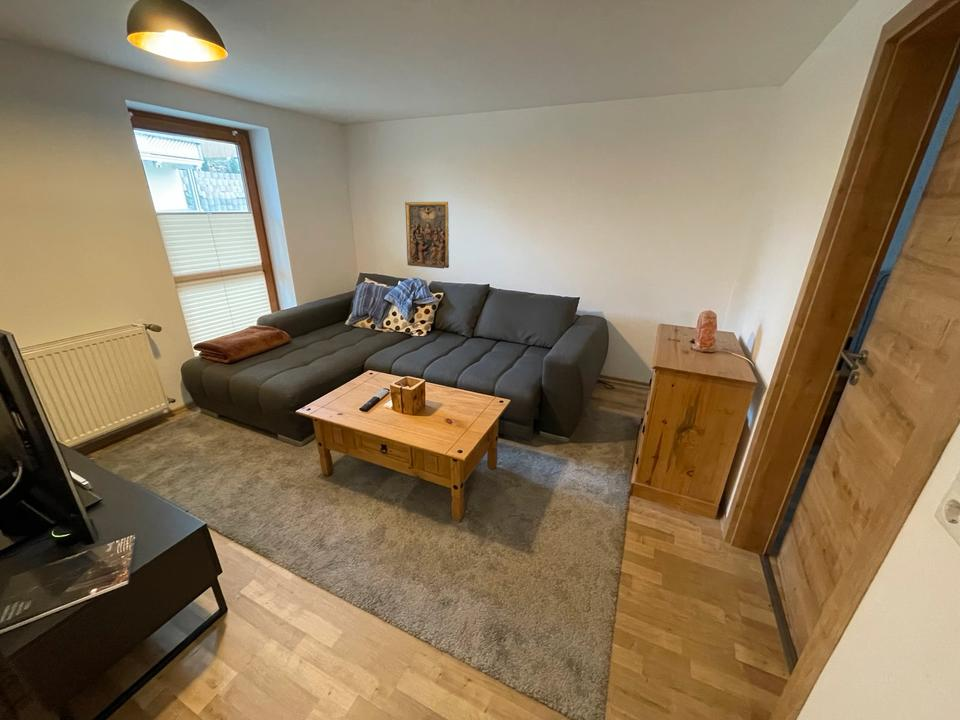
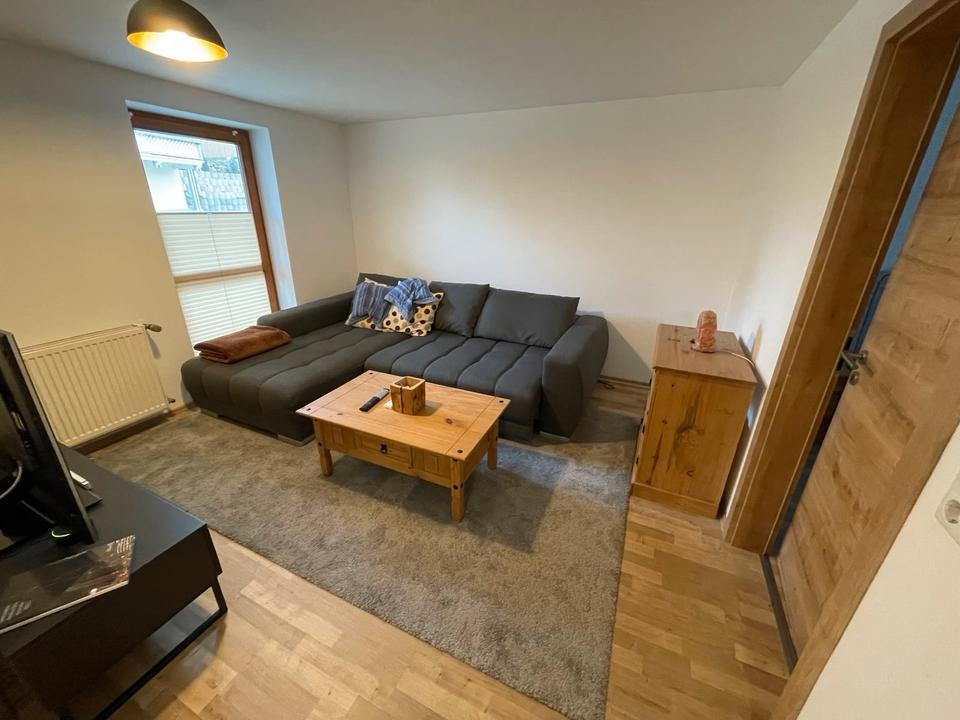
- relief panel [404,201,450,269]
